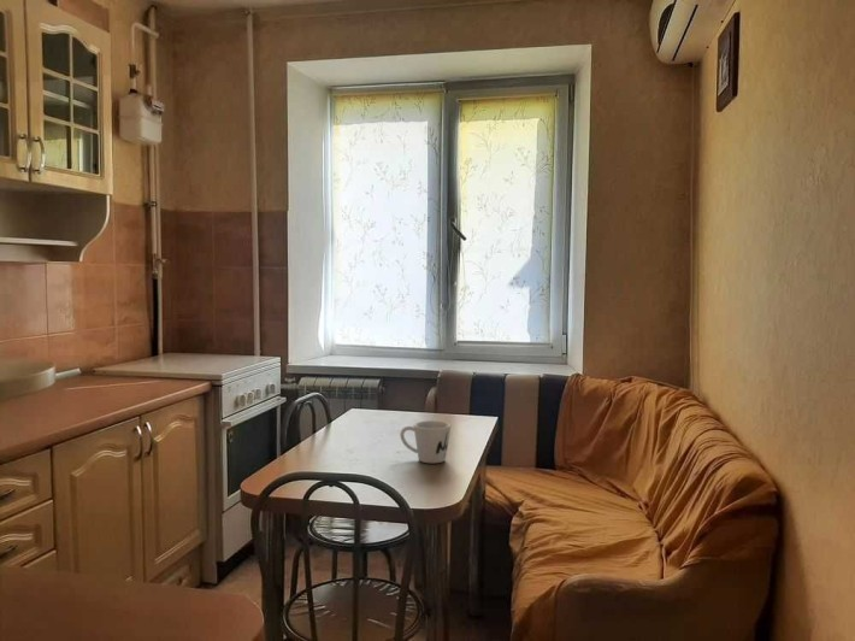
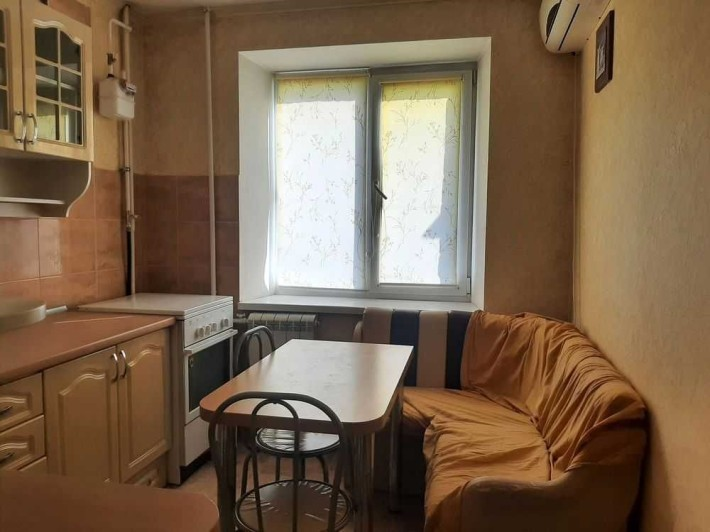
- mug [399,419,452,465]
